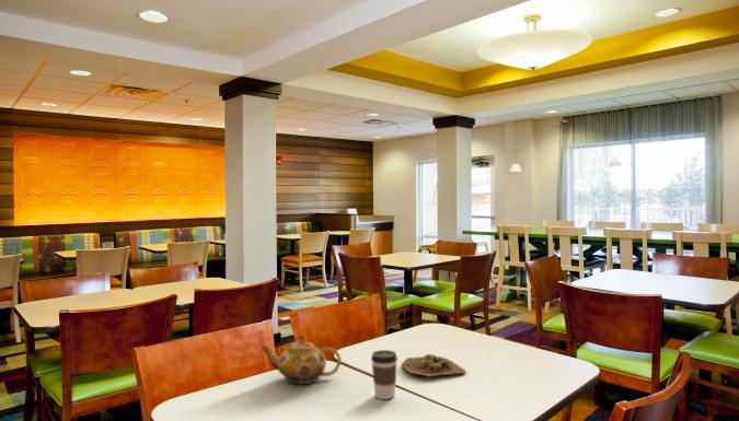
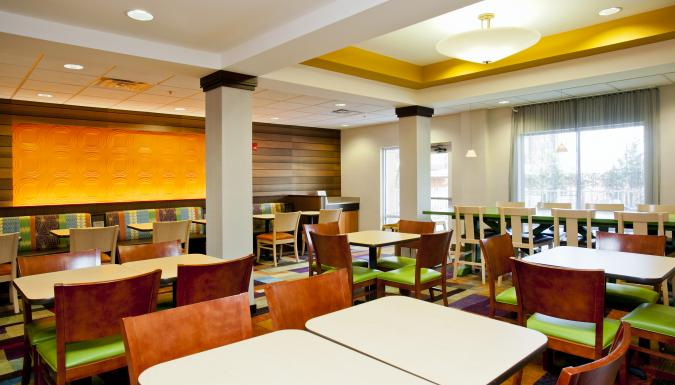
- succulent plant [401,353,466,377]
- teapot [259,335,342,385]
- coffee cup [370,349,399,400]
